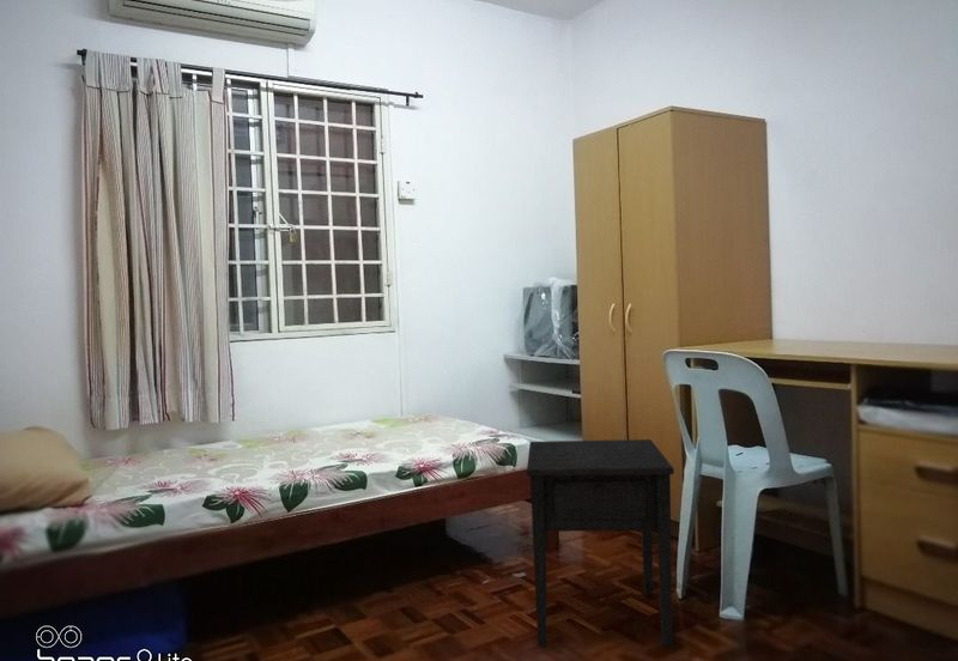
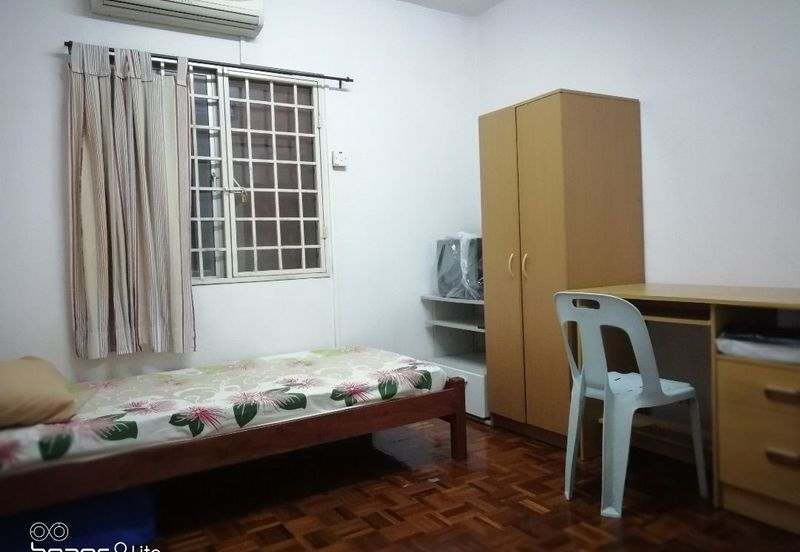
- nightstand [526,438,675,648]
